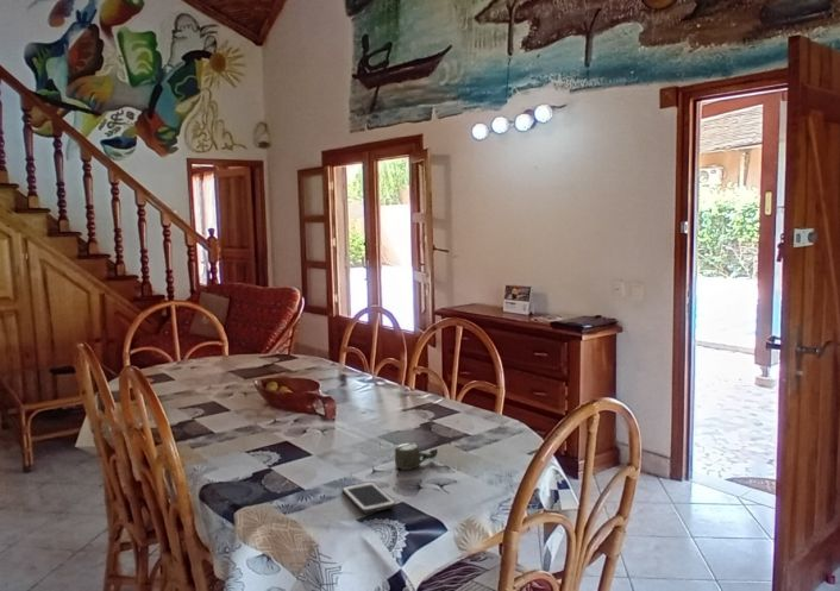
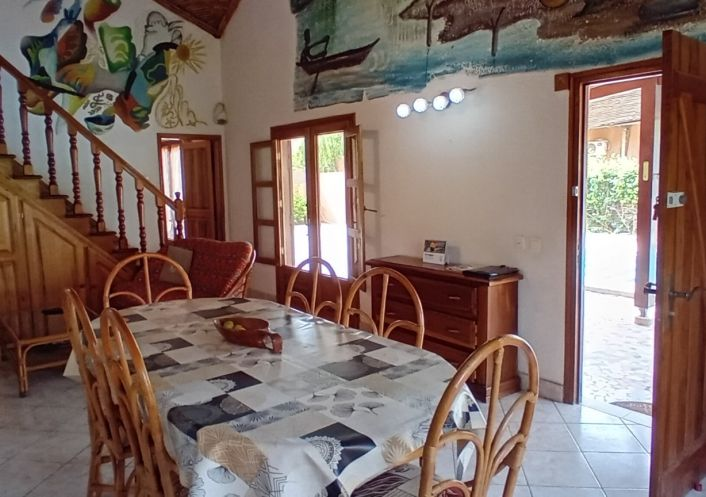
- cup [394,441,439,471]
- cell phone [340,480,397,515]
